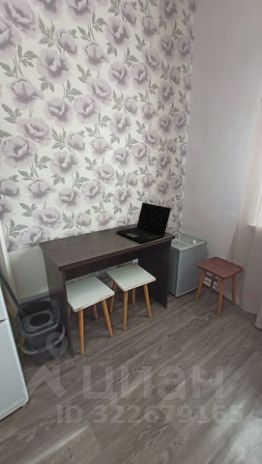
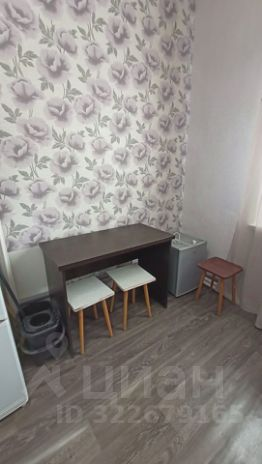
- laptop [115,201,172,244]
